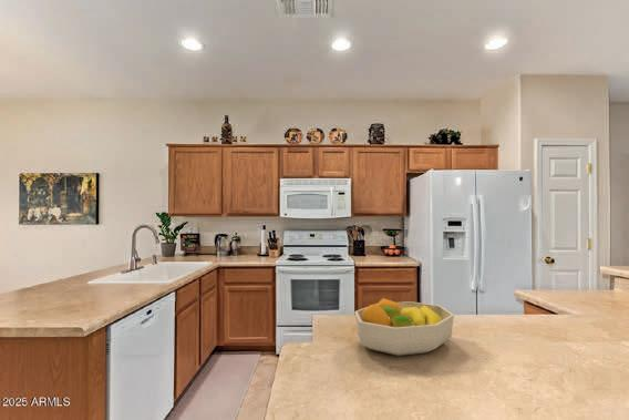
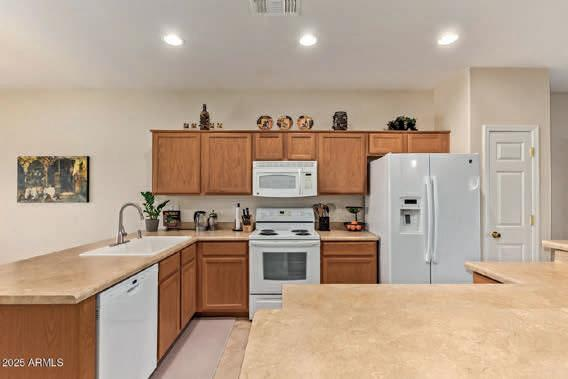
- fruit bowl [353,297,455,357]
